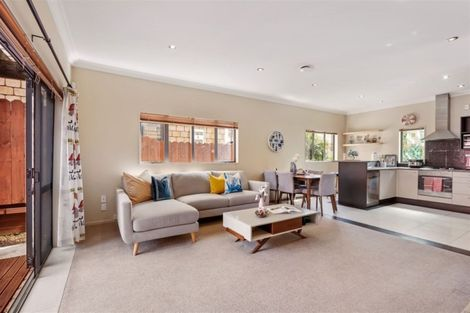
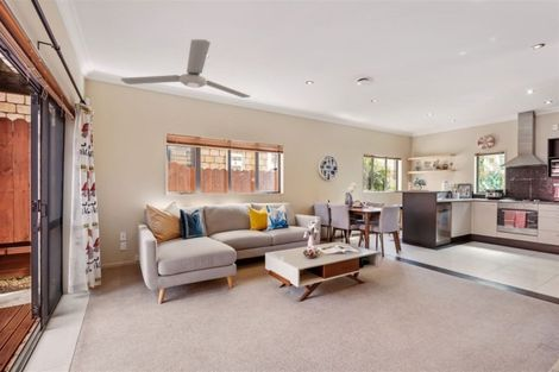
+ ceiling fan [119,38,251,99]
